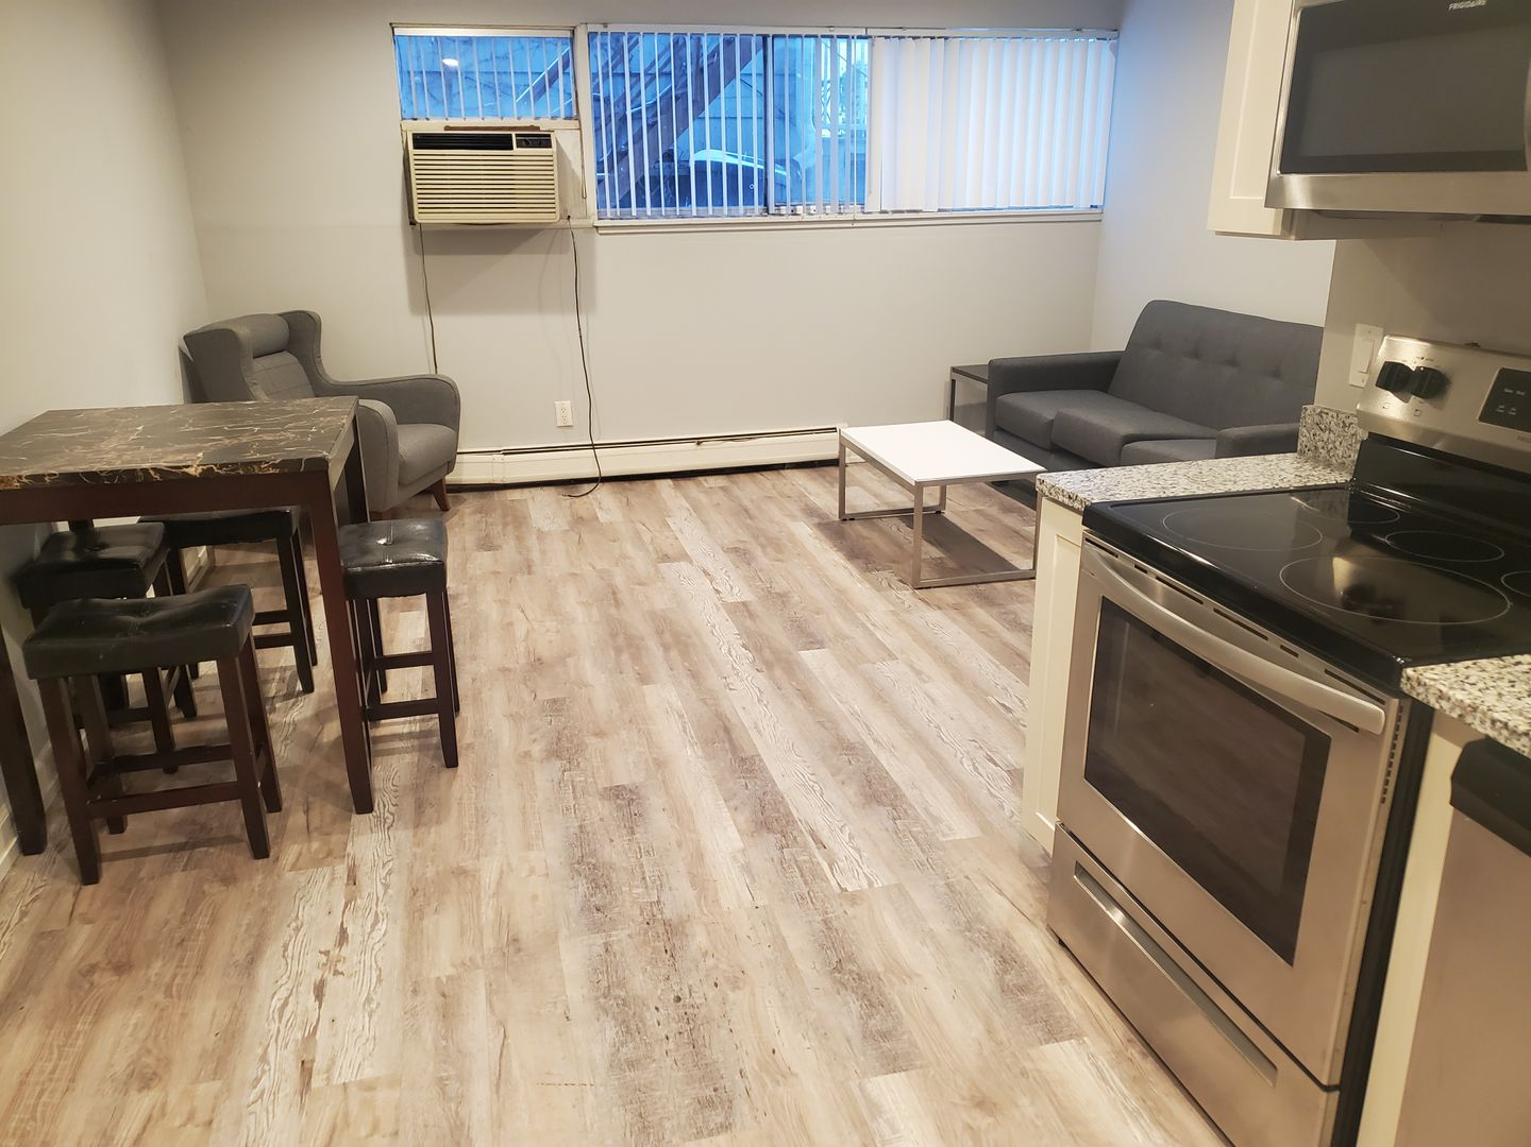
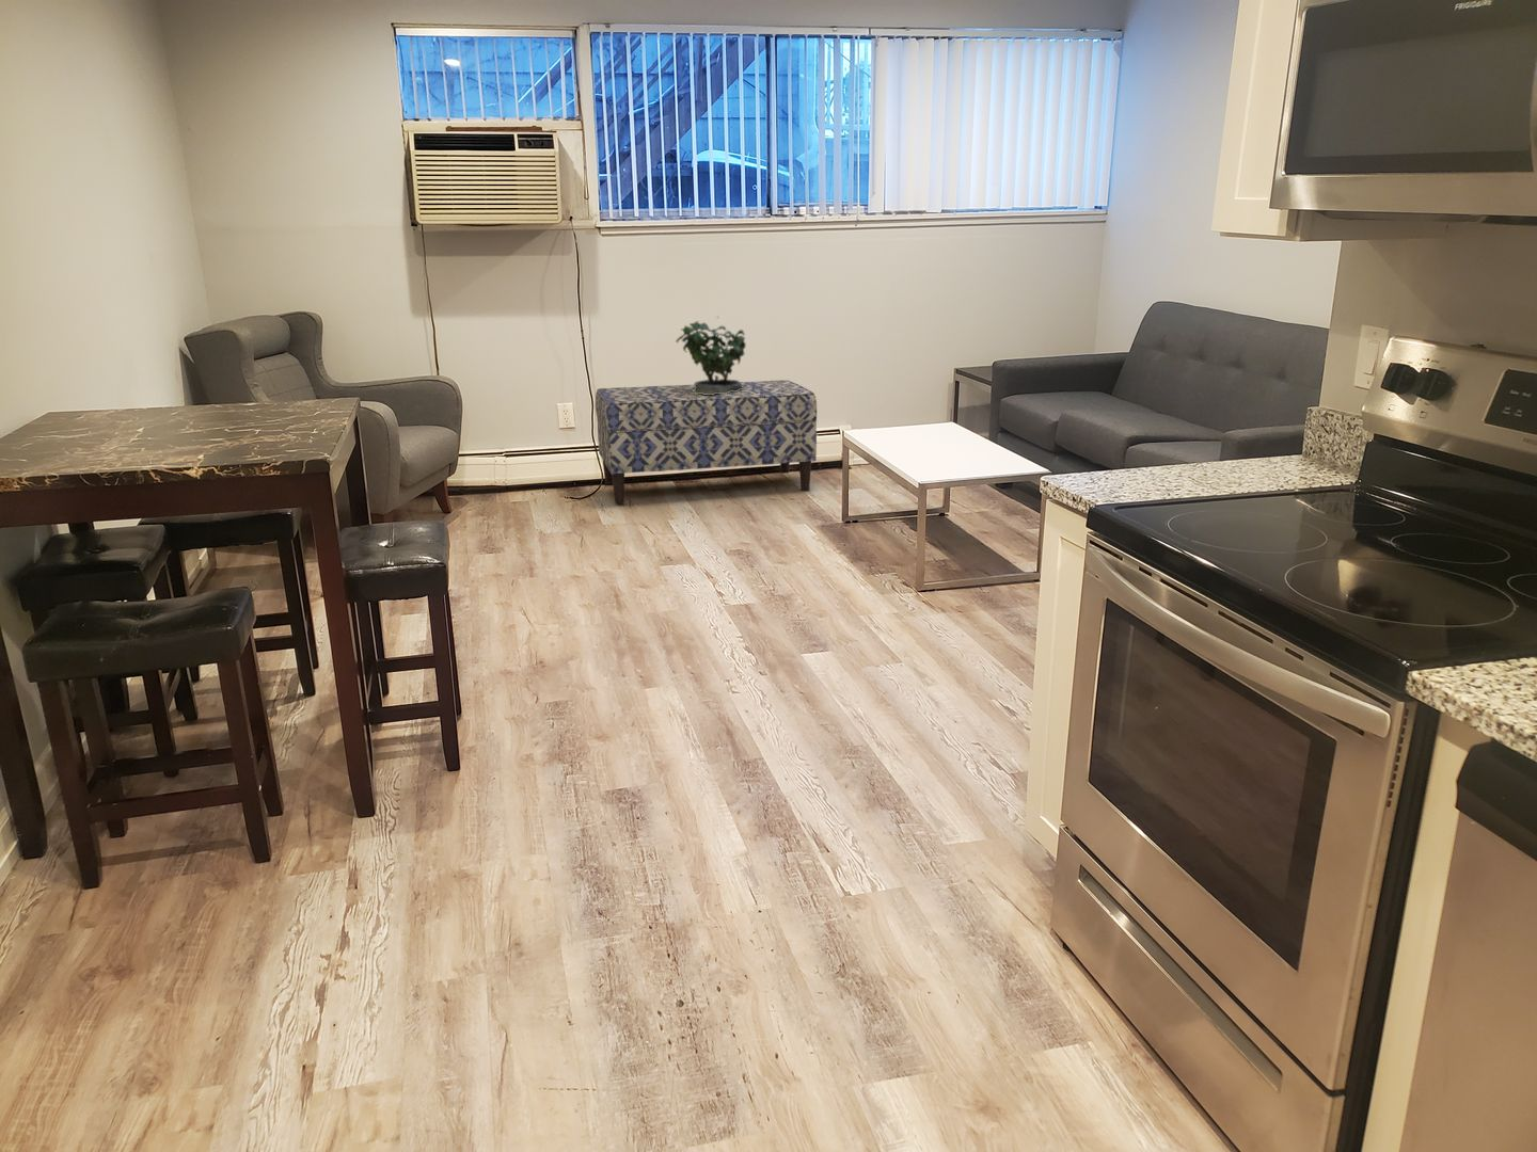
+ potted plant [674,316,750,394]
+ bench [594,379,818,505]
